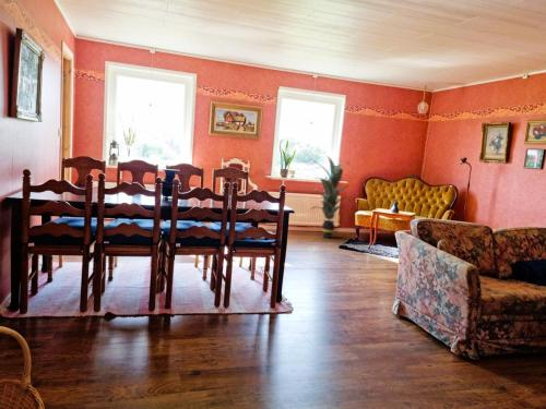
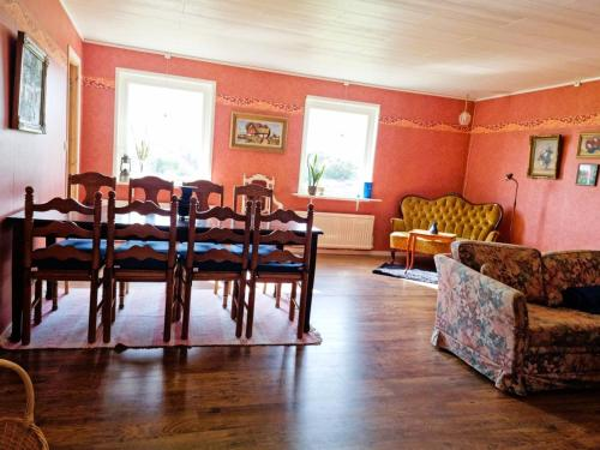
- indoor plant [309,155,354,239]
